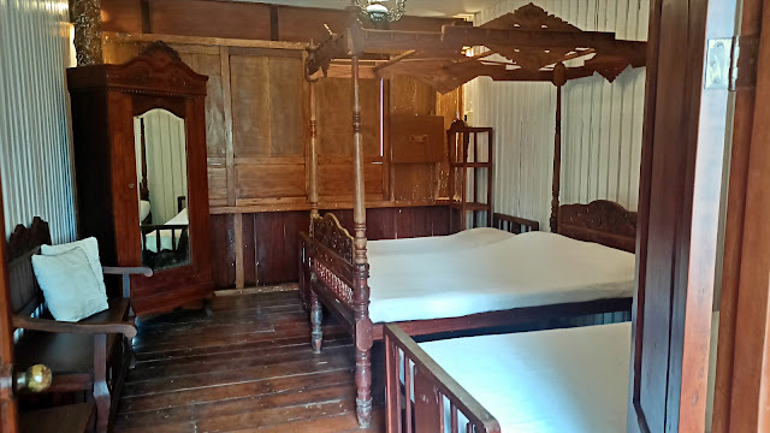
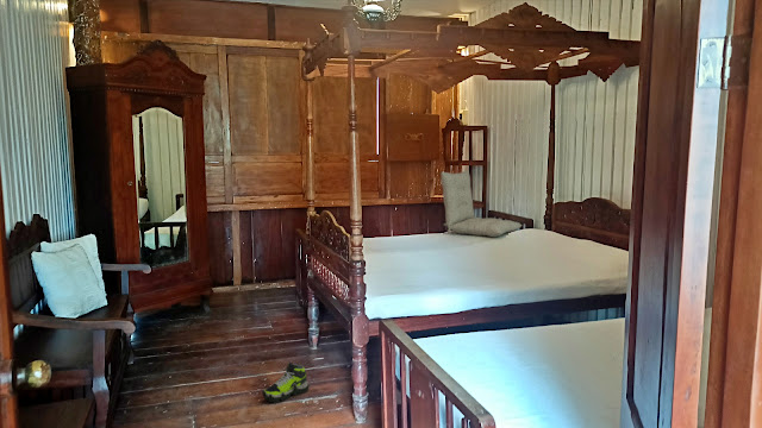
+ shoe [261,361,310,404]
+ seat cushion [441,169,523,238]
